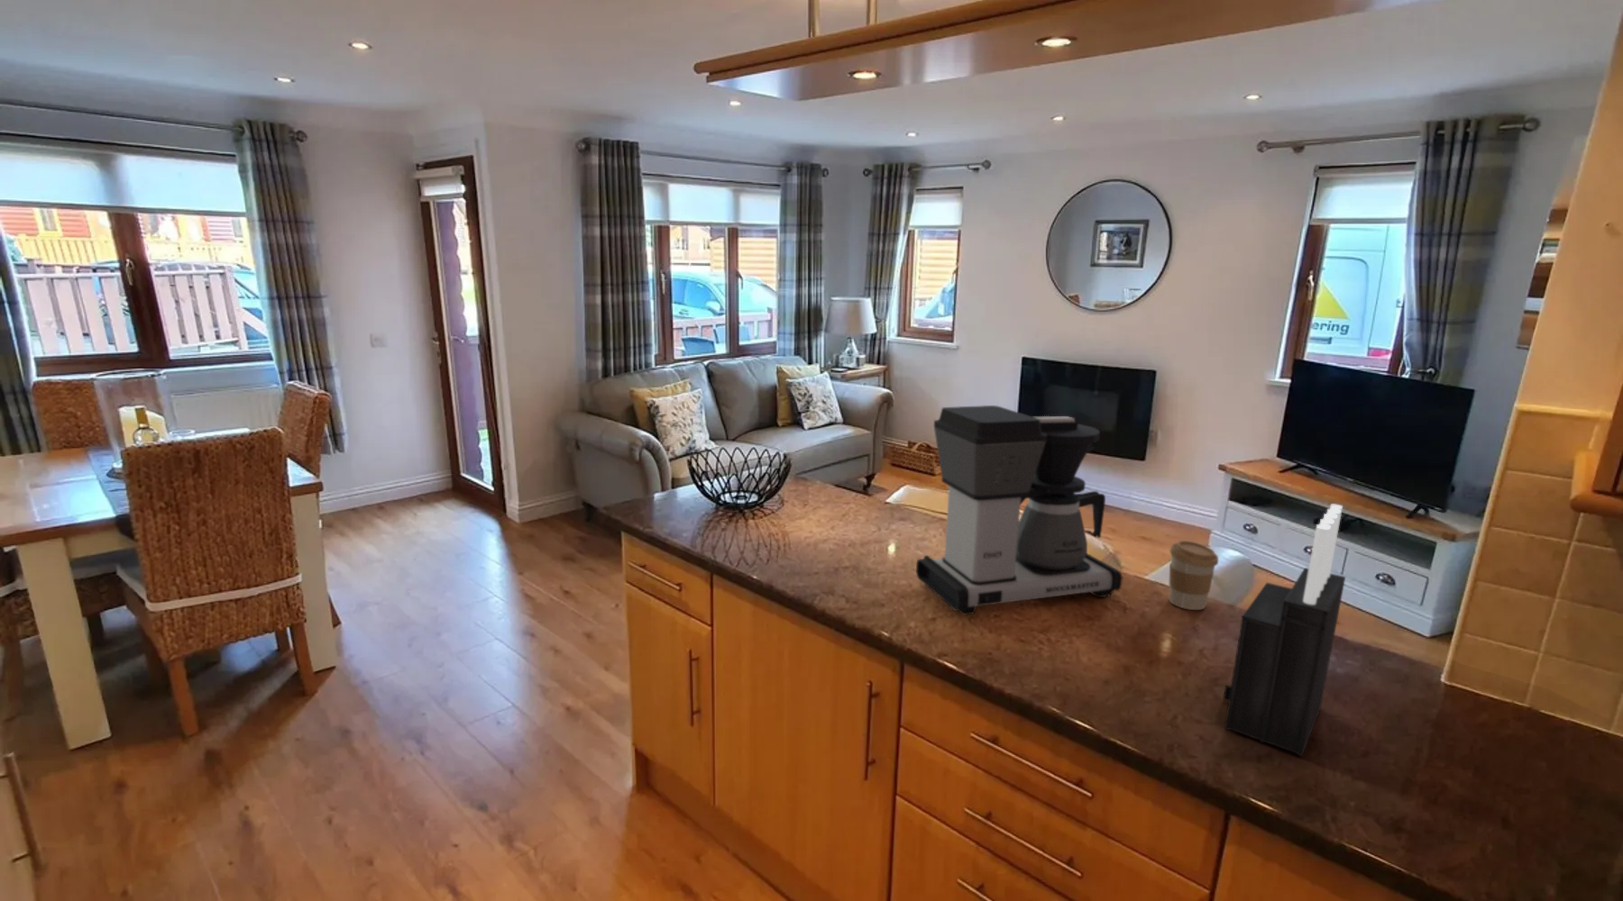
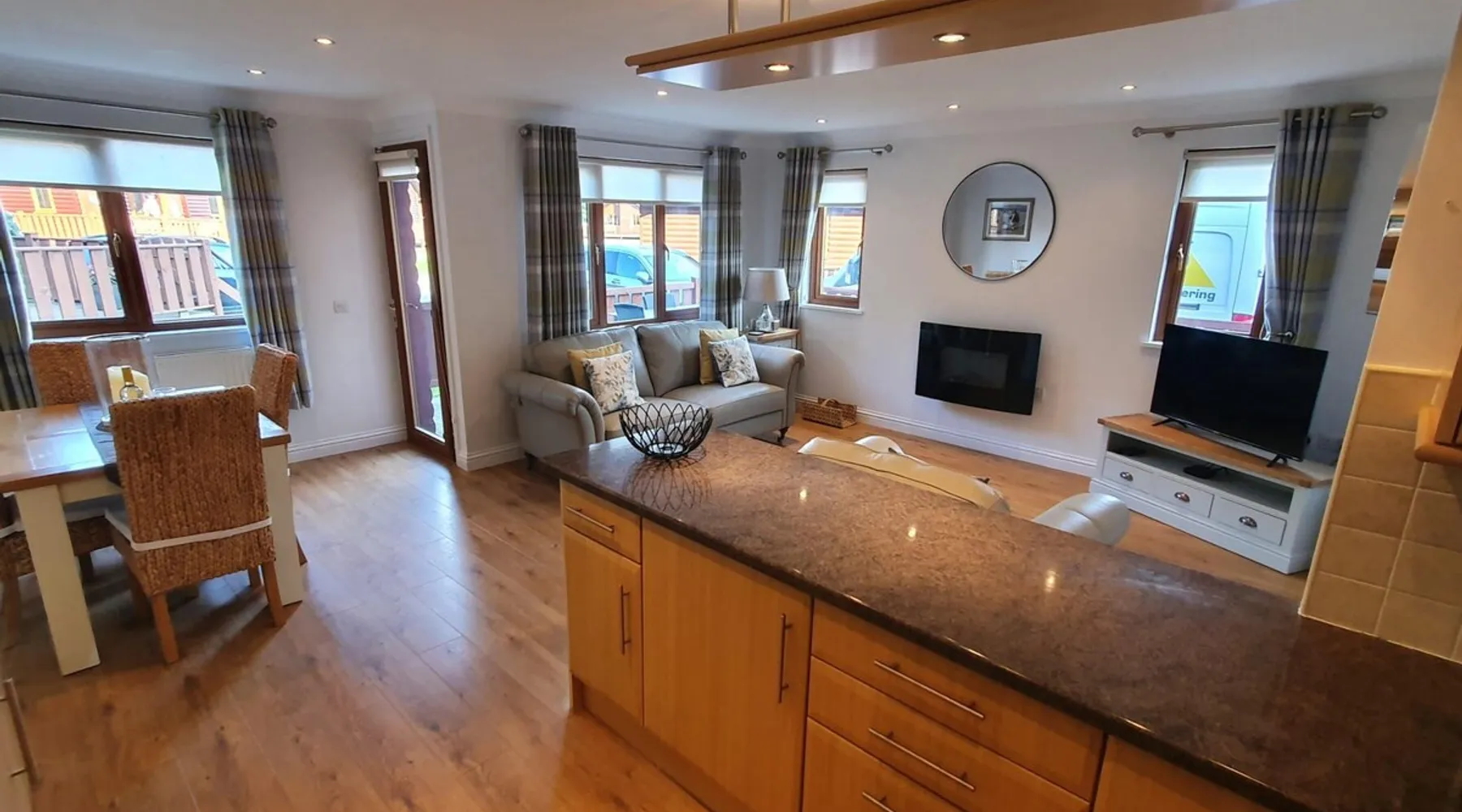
- coffee cup [1169,539,1219,611]
- knife block [1222,504,1347,757]
- coffee maker [915,405,1123,616]
